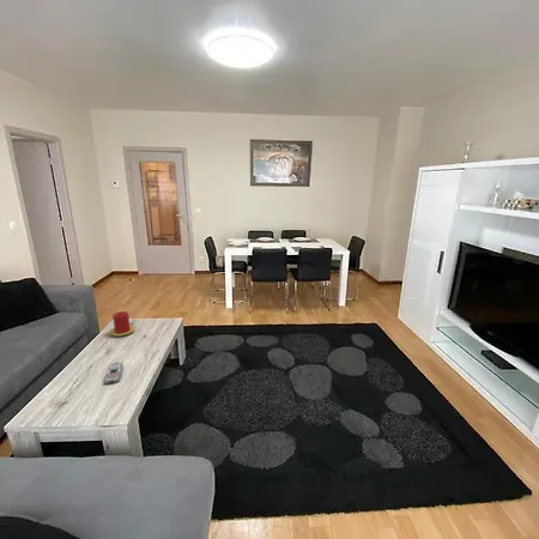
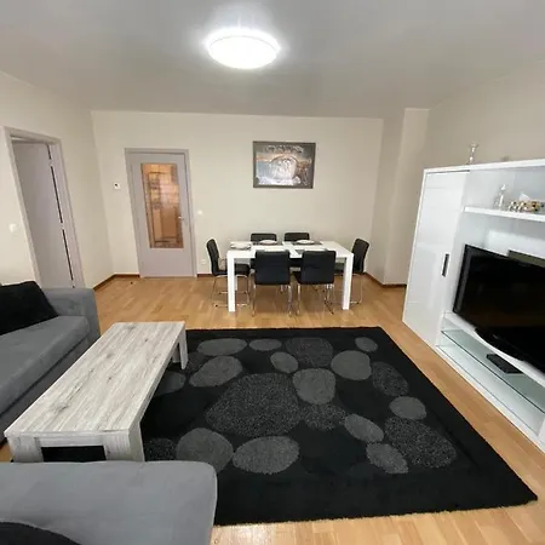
- remote control [102,361,123,384]
- candle [108,310,137,337]
